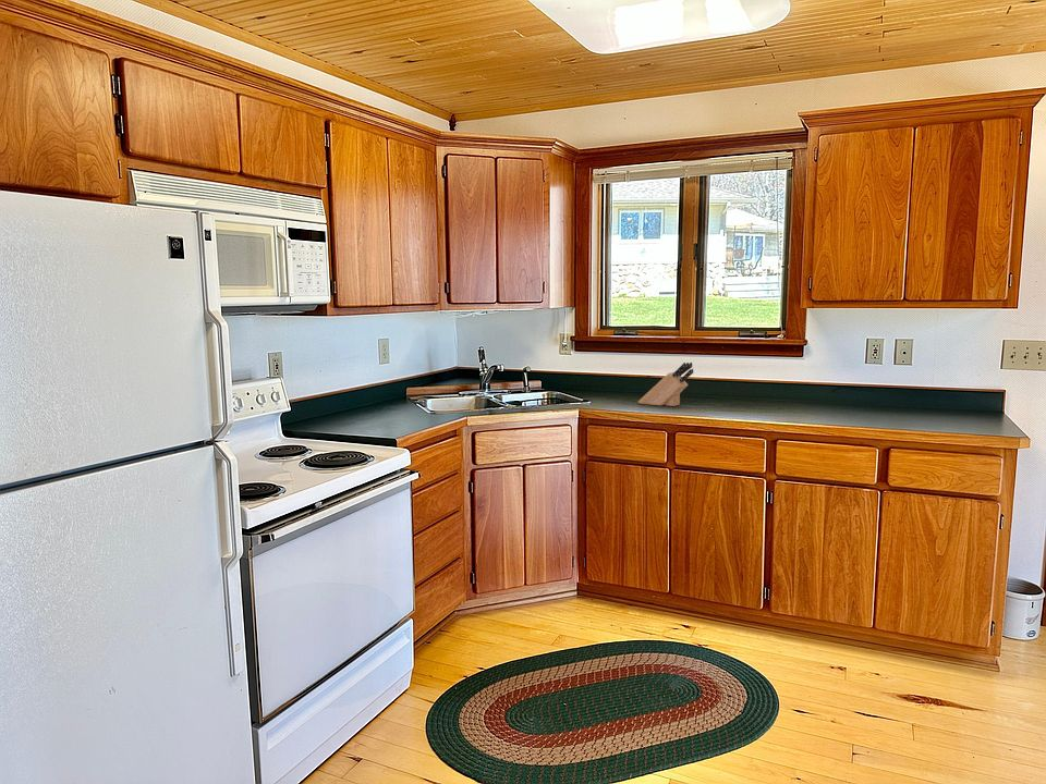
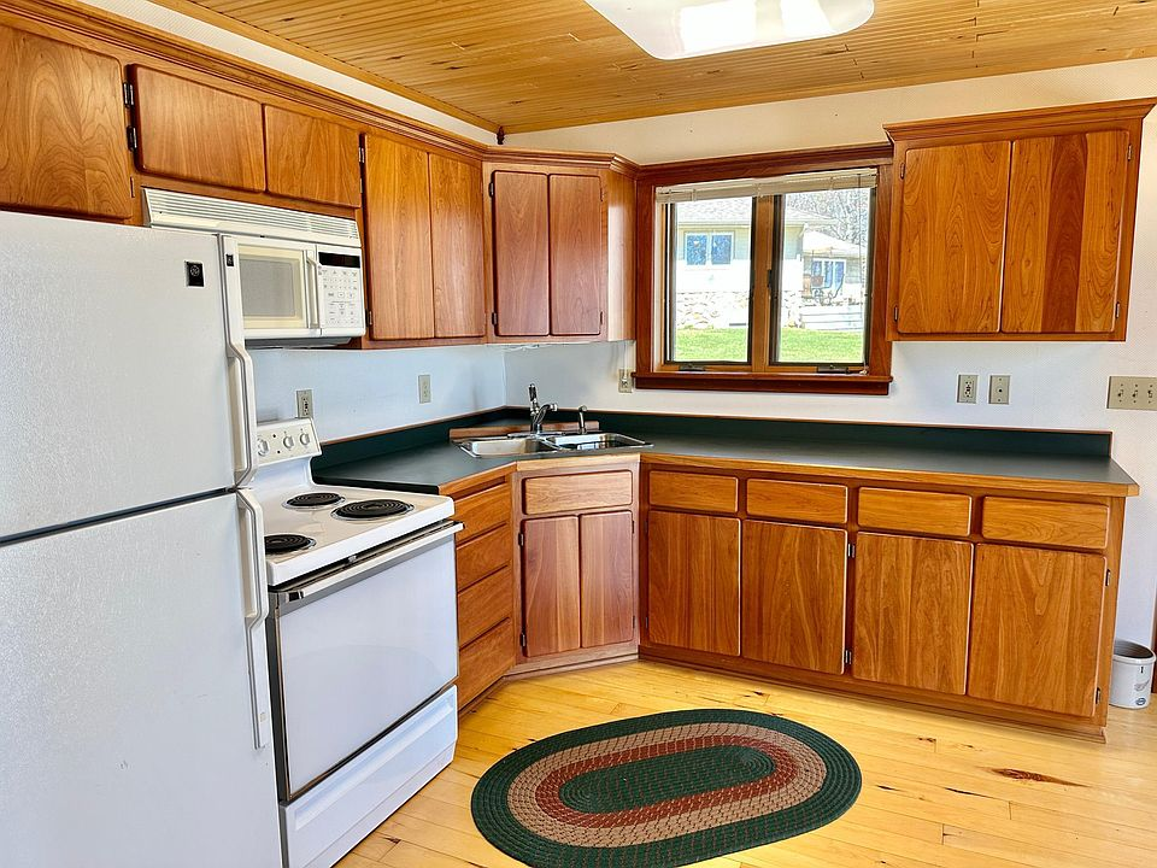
- knife block [637,362,694,407]
